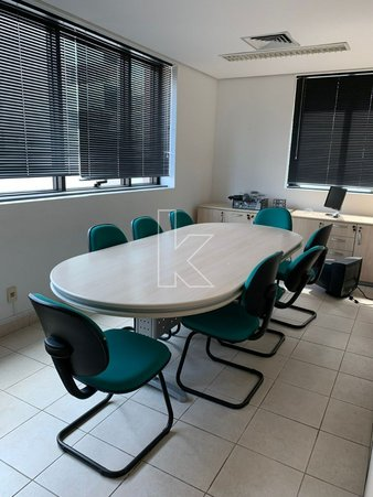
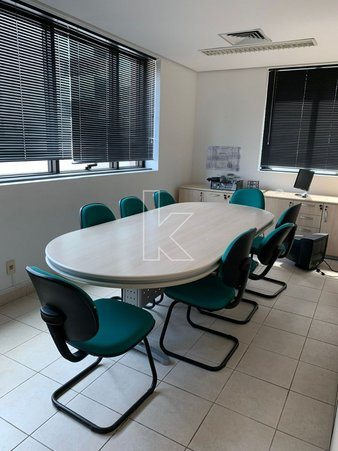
+ wall art [205,145,242,173]
